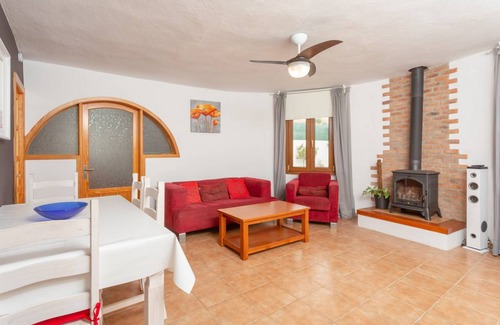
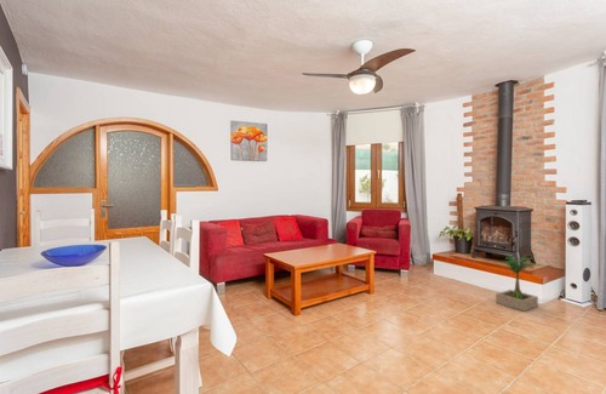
+ potted plant [494,252,541,313]
